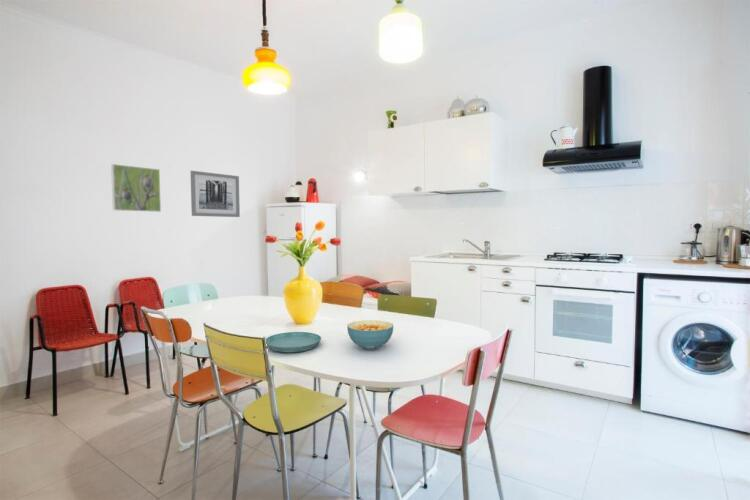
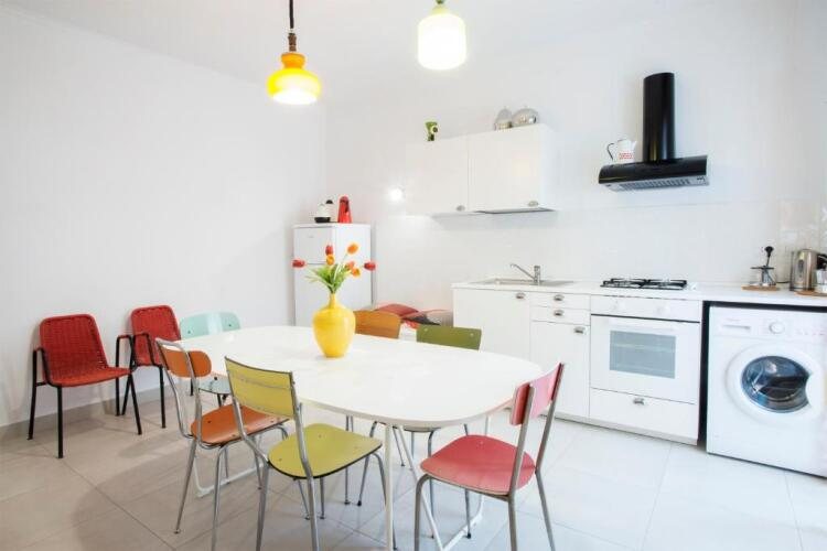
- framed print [110,163,162,213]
- cereal bowl [346,319,394,351]
- saucer [265,331,322,353]
- wall art [190,170,241,218]
